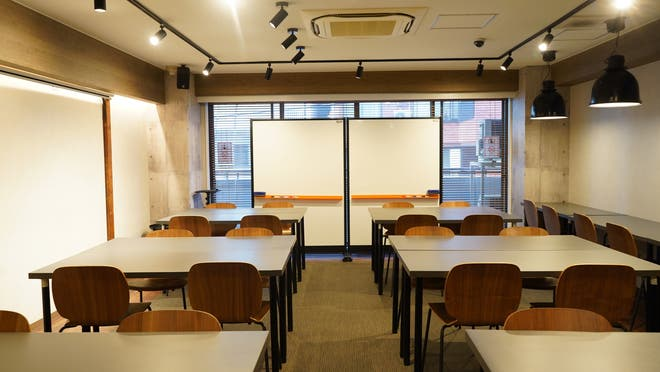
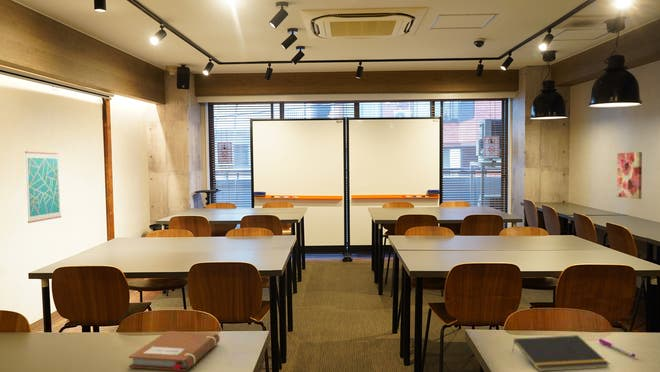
+ pen [598,338,636,358]
+ wall art [616,151,643,200]
+ notepad [511,334,610,372]
+ wall art [24,150,62,224]
+ notebook [128,330,221,372]
